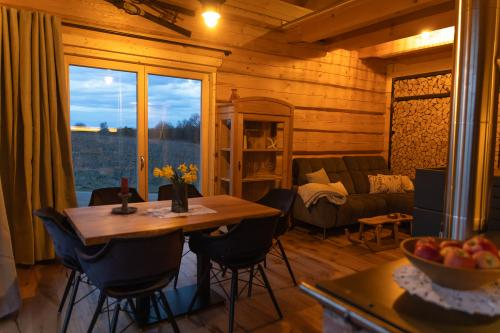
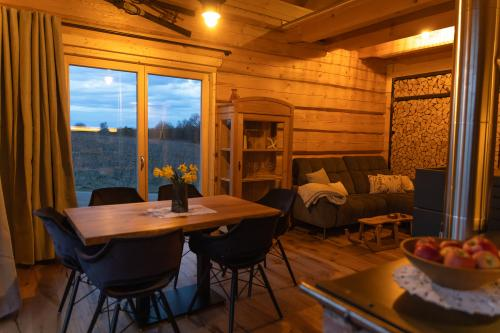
- candle holder [111,176,139,214]
